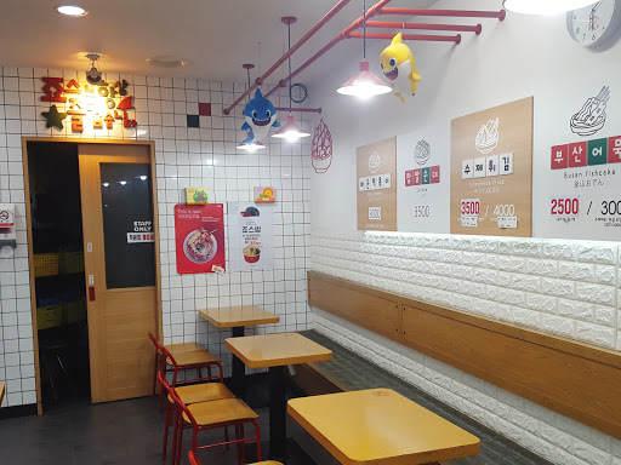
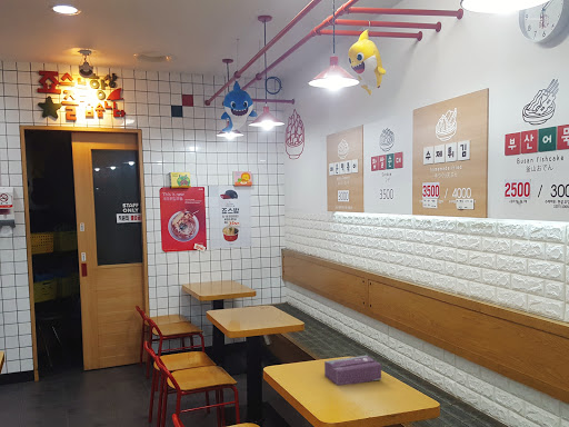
+ tissue box [323,355,382,387]
